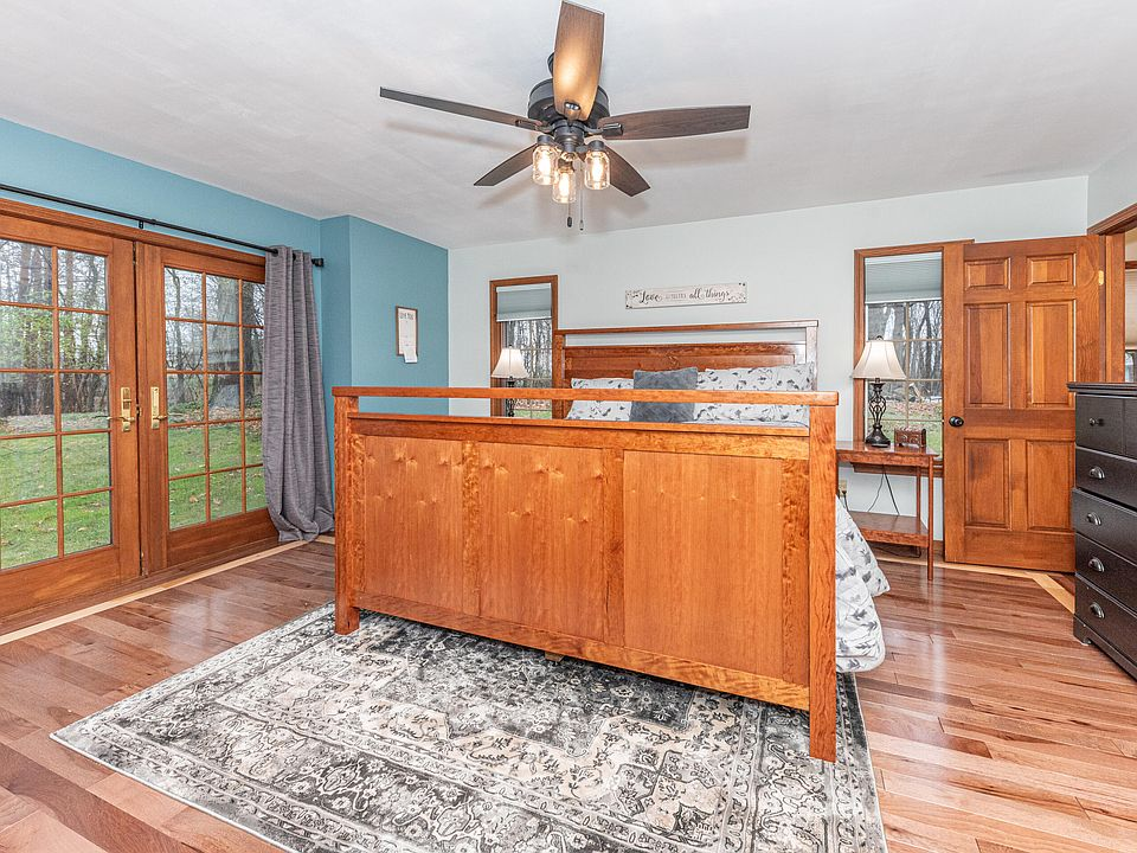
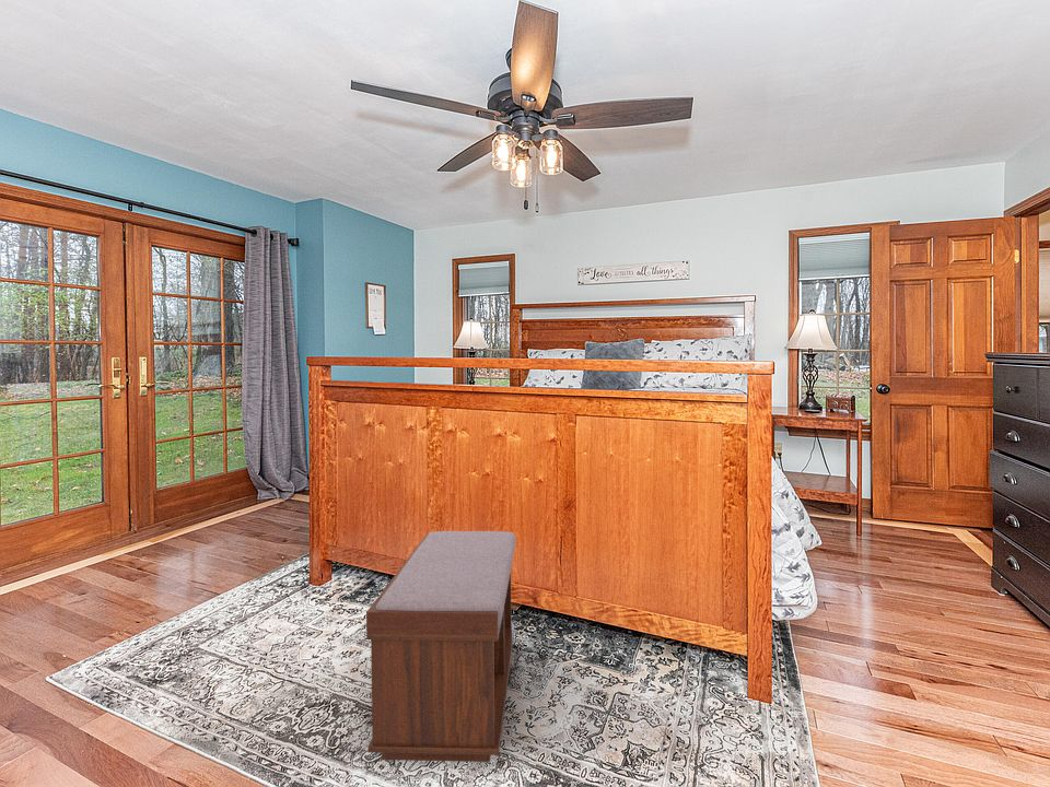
+ bench [365,530,516,763]
